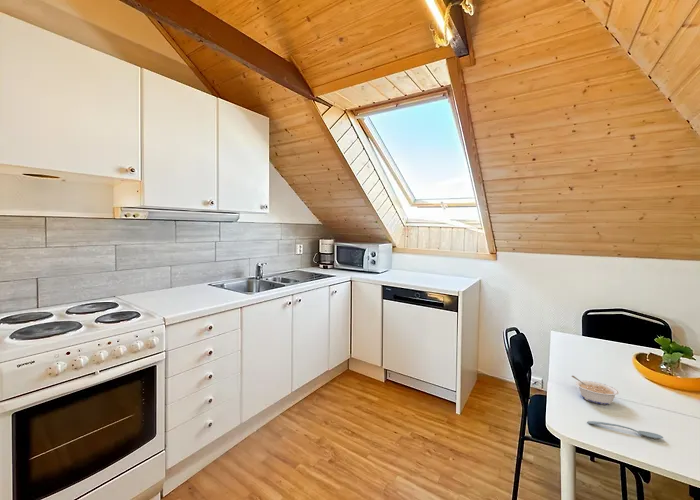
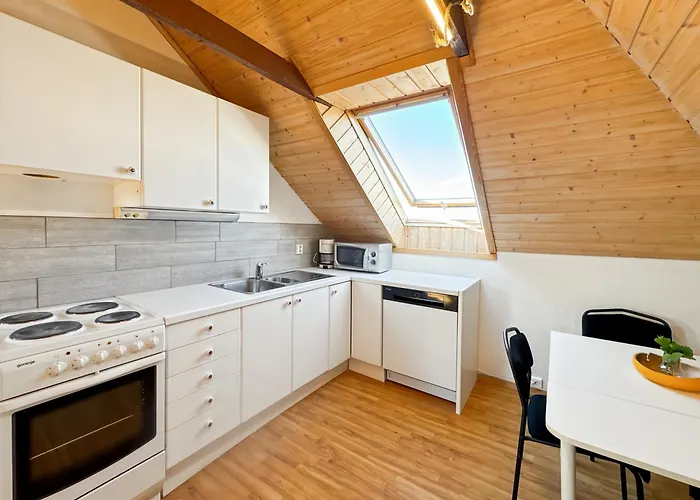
- legume [571,375,620,405]
- spoon [586,420,664,440]
